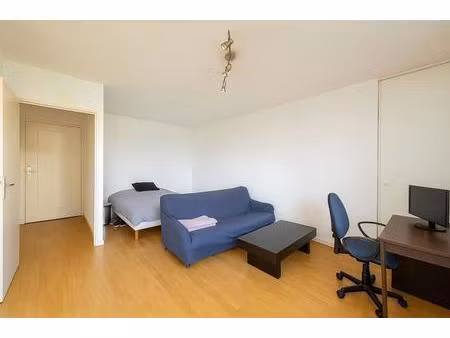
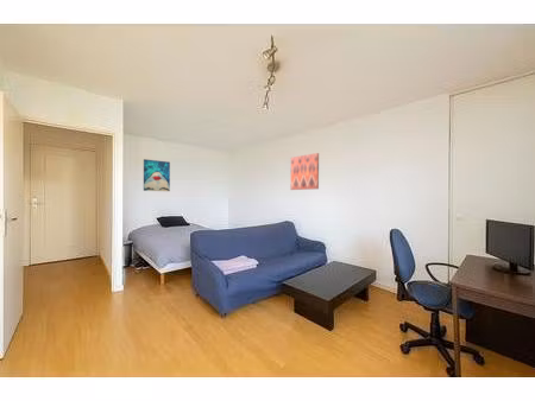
+ wall art [143,158,171,192]
+ wall art [290,152,320,191]
